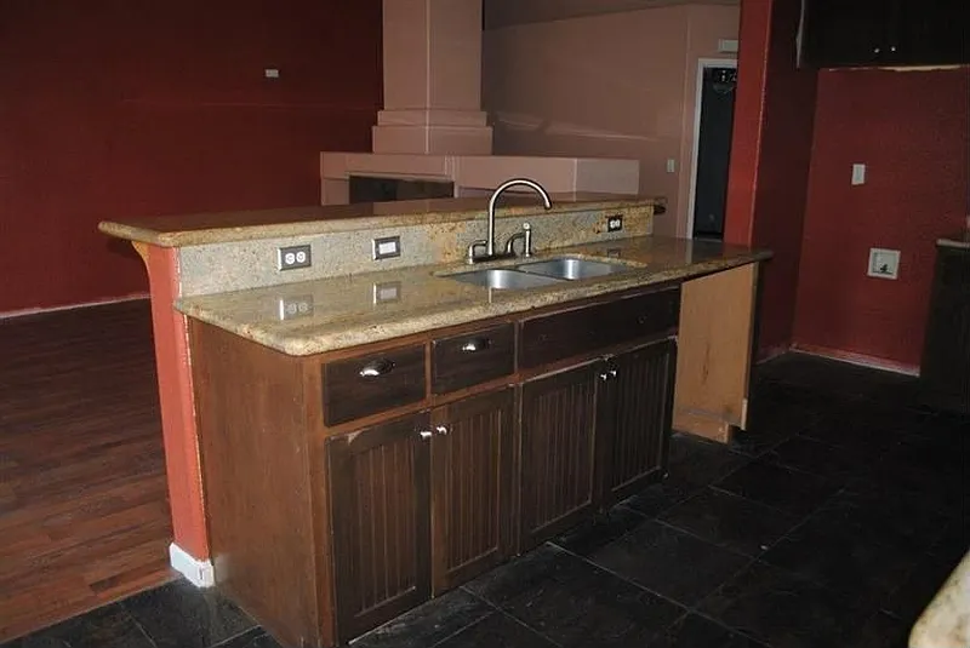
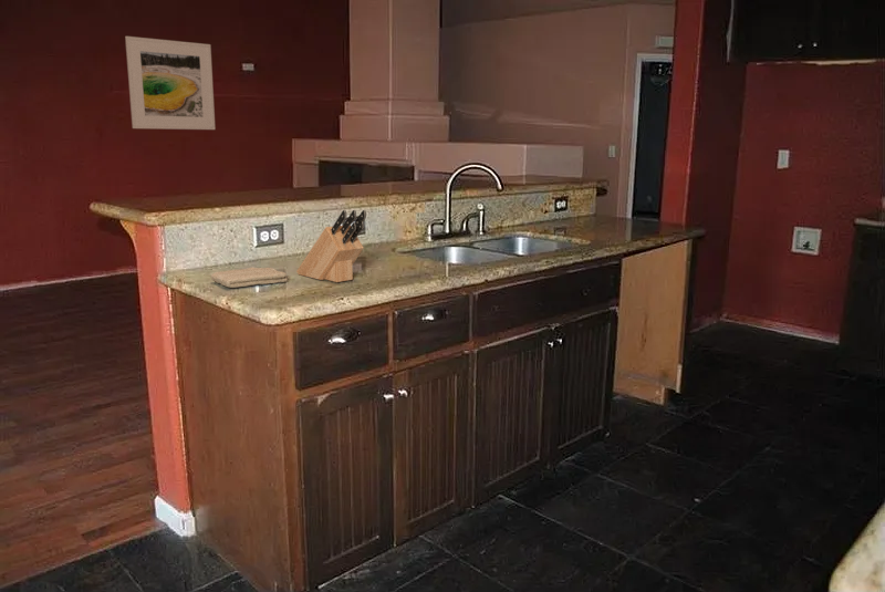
+ washcloth [210,267,289,289]
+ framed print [124,35,217,131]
+ knife block [295,209,367,283]
